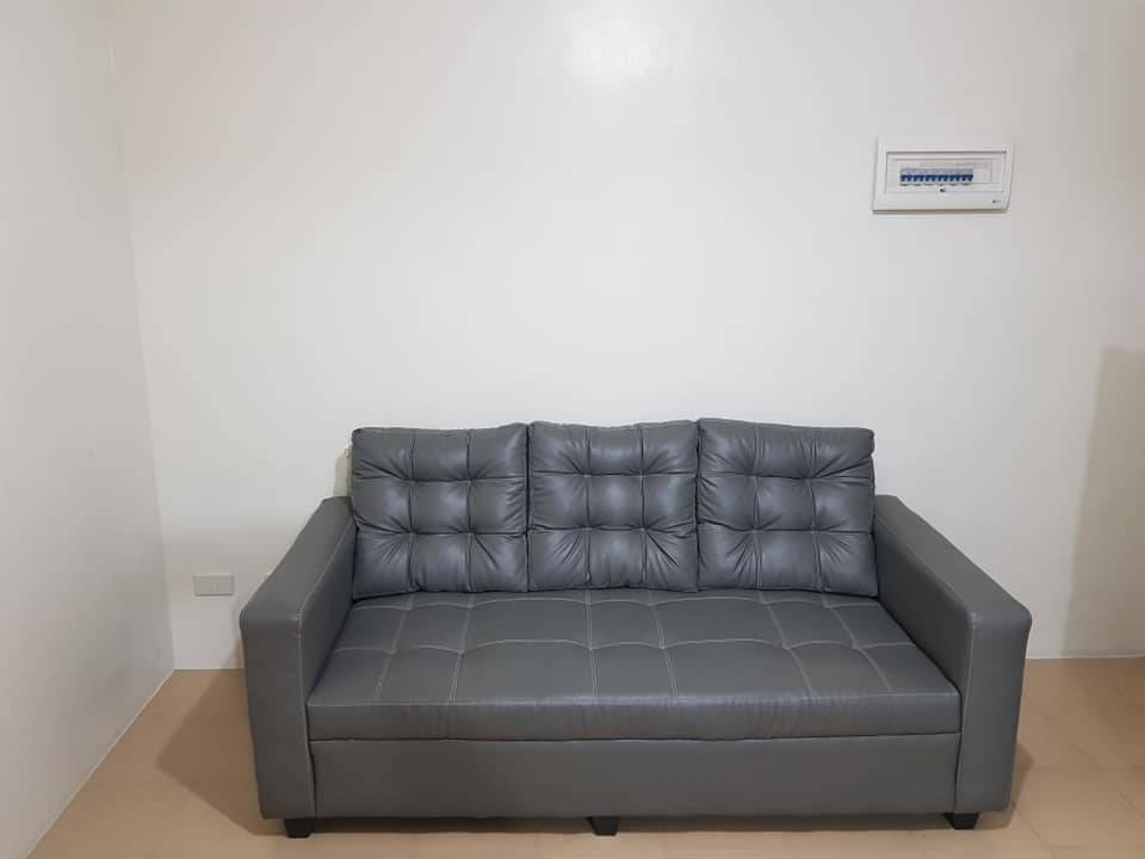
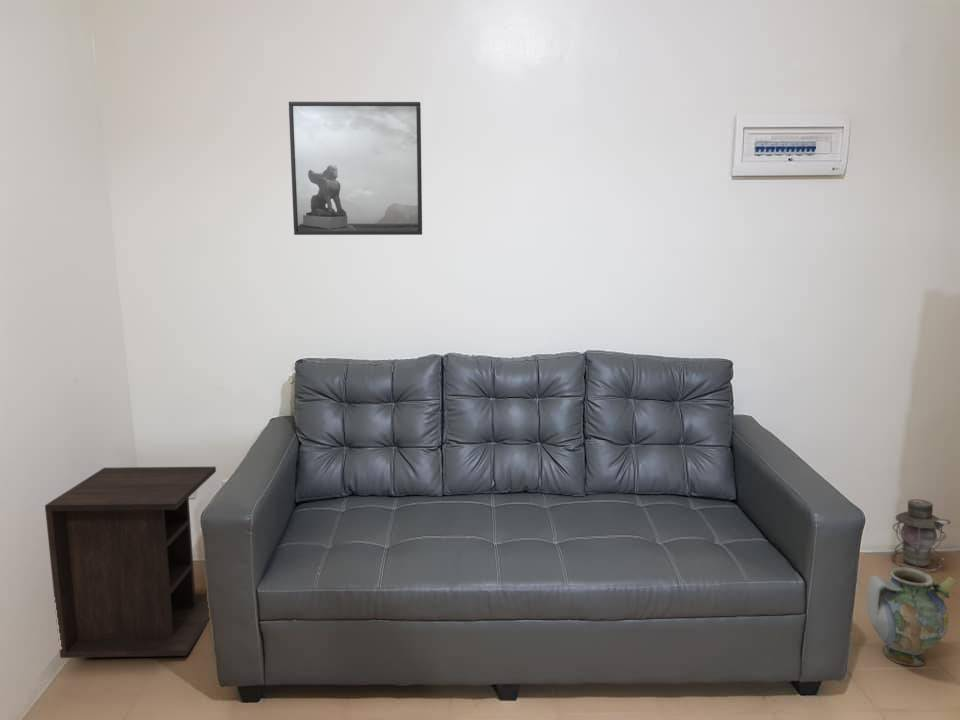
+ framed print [288,101,423,236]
+ nightstand [44,466,217,659]
+ lantern [890,498,952,572]
+ ceramic jug [866,566,959,667]
